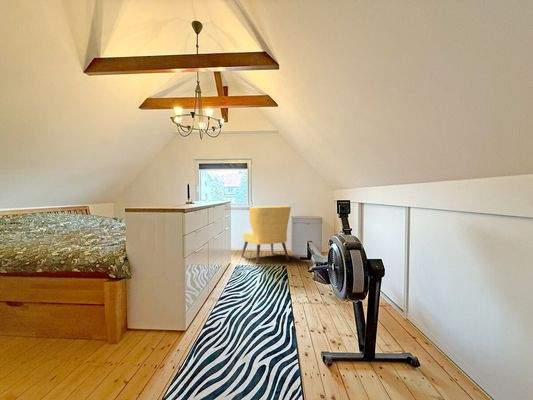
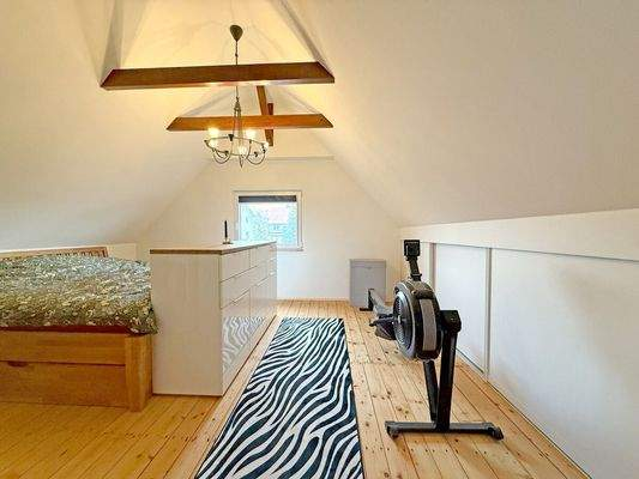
- chair [240,205,292,264]
